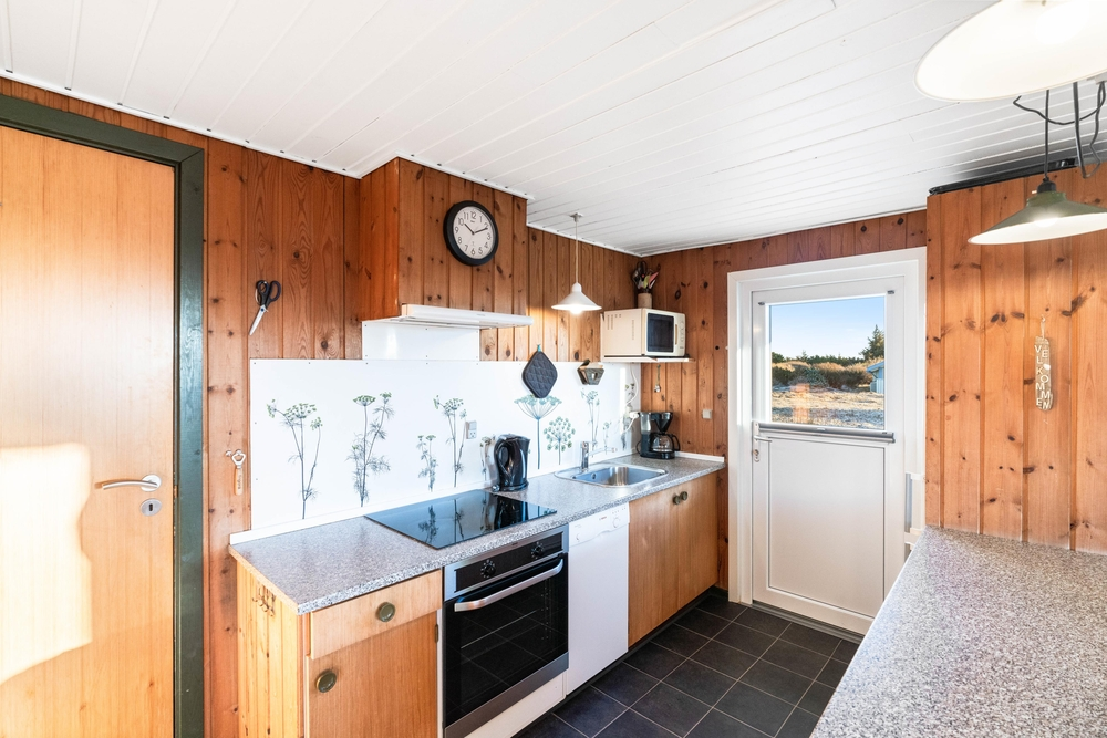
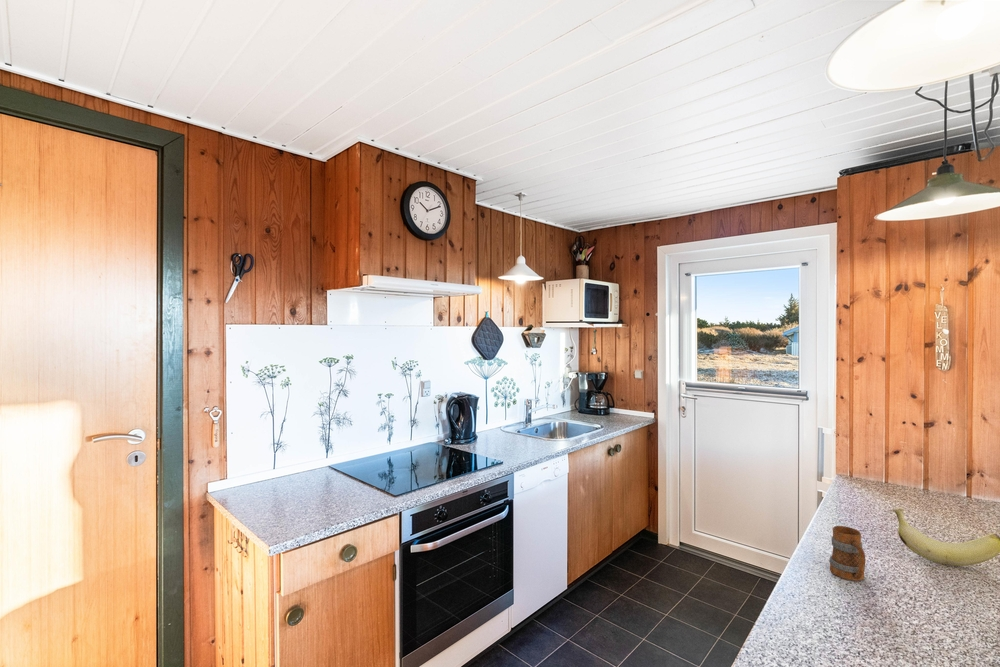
+ banana [892,508,1000,567]
+ mug [828,525,866,582]
